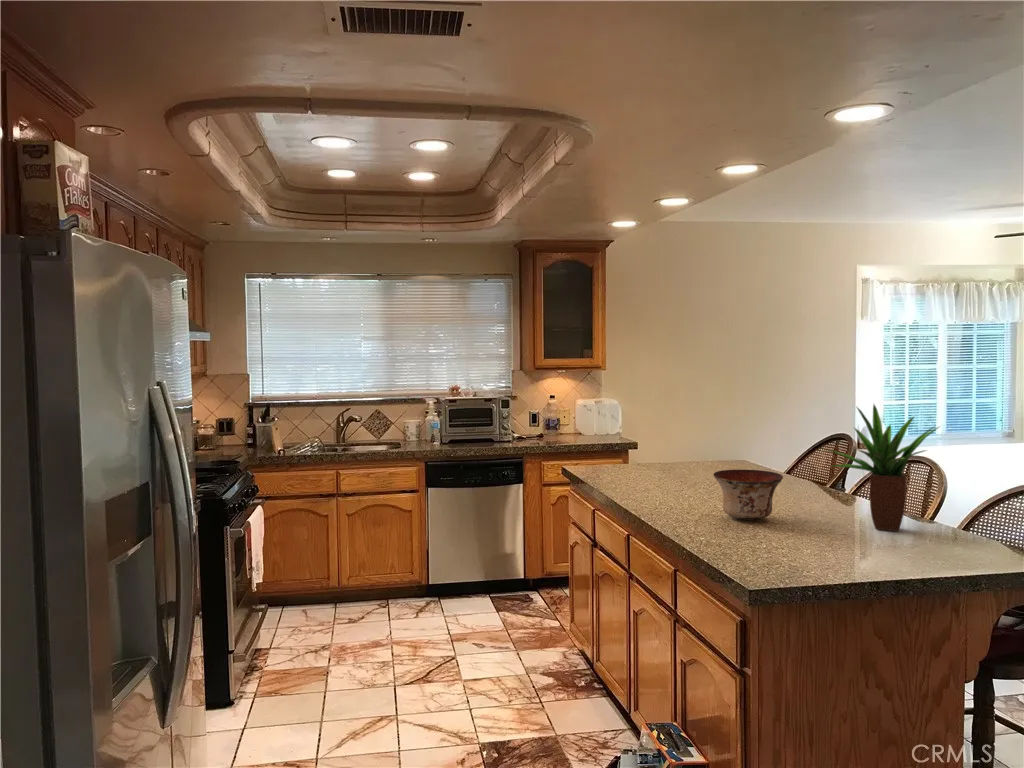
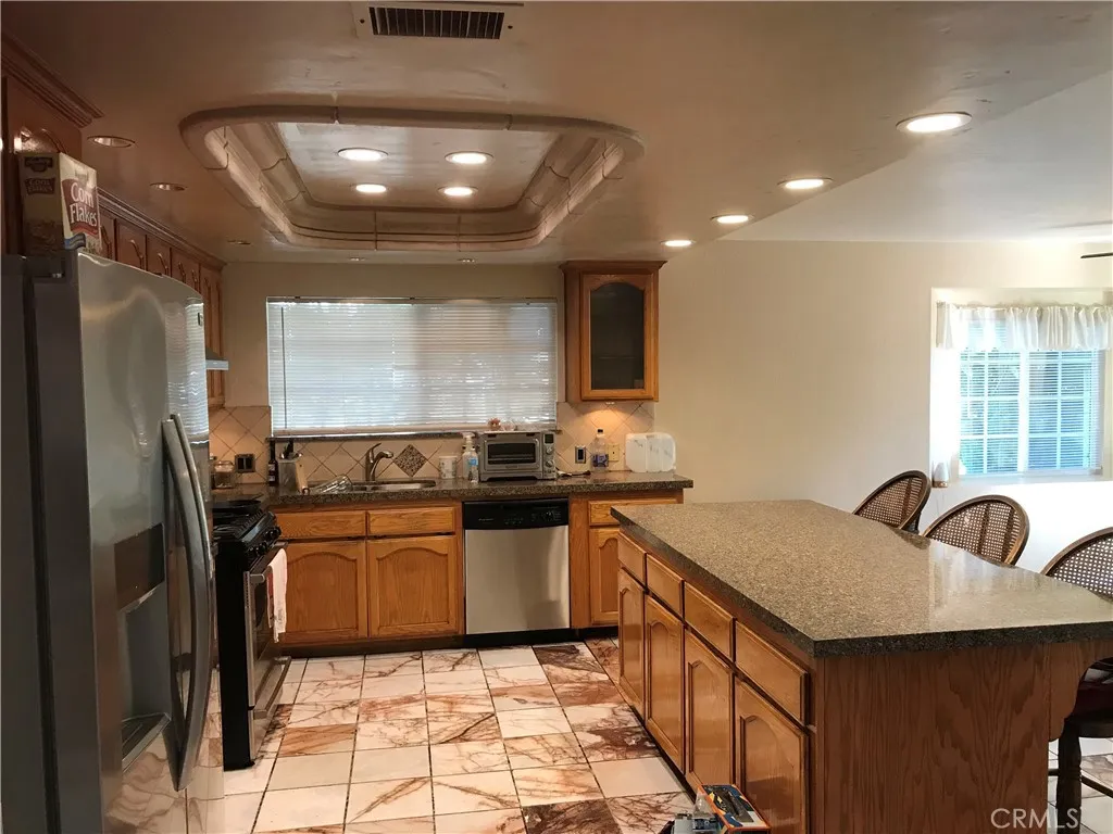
- potted plant [826,403,941,532]
- bowl [712,469,784,521]
